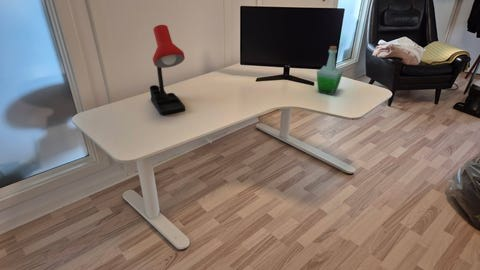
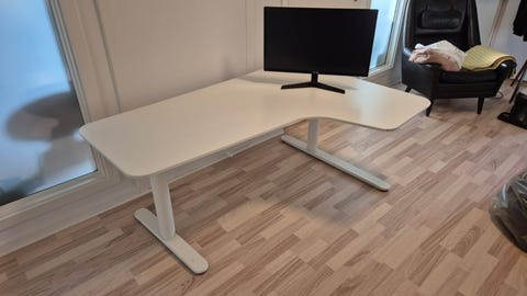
- bottle [316,45,345,96]
- desk lamp [149,24,186,116]
